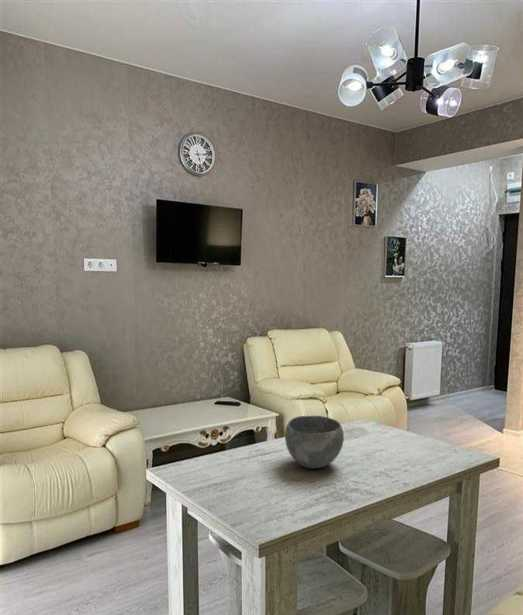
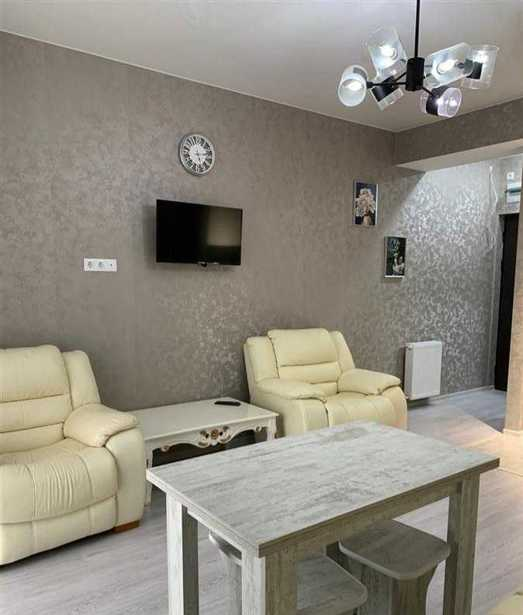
- bowl [284,415,345,470]
